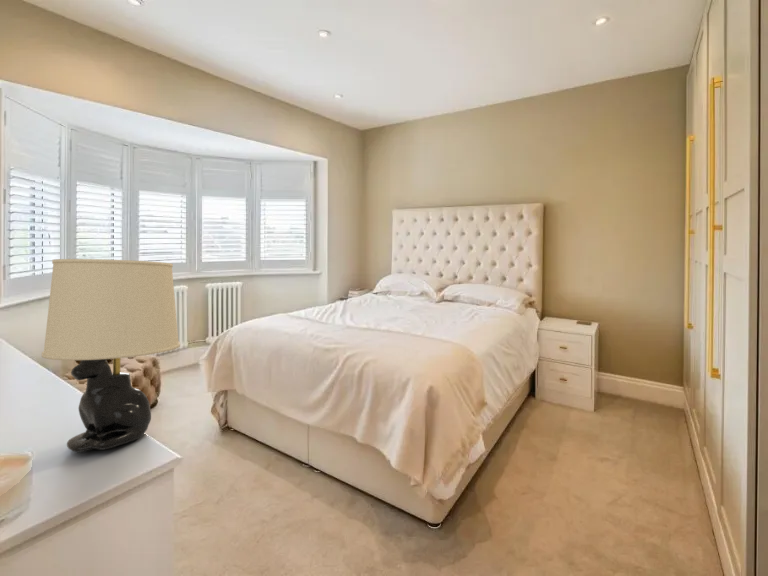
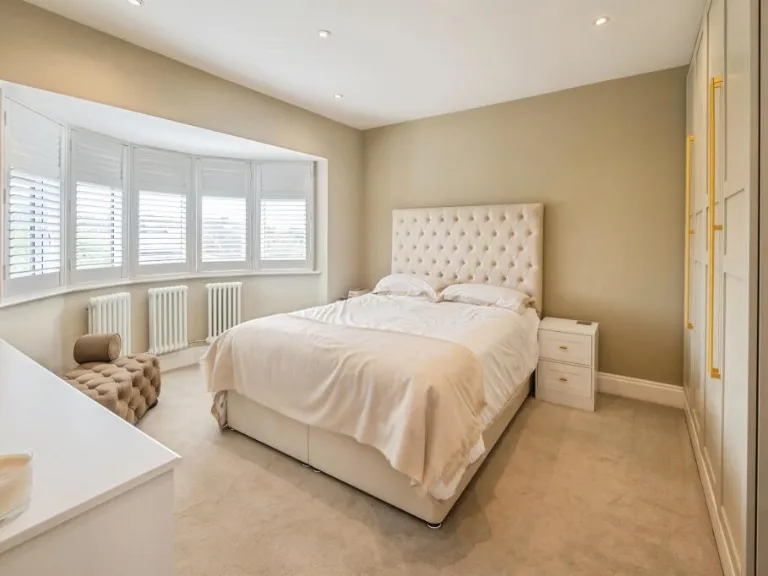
- table lamp [41,258,181,453]
